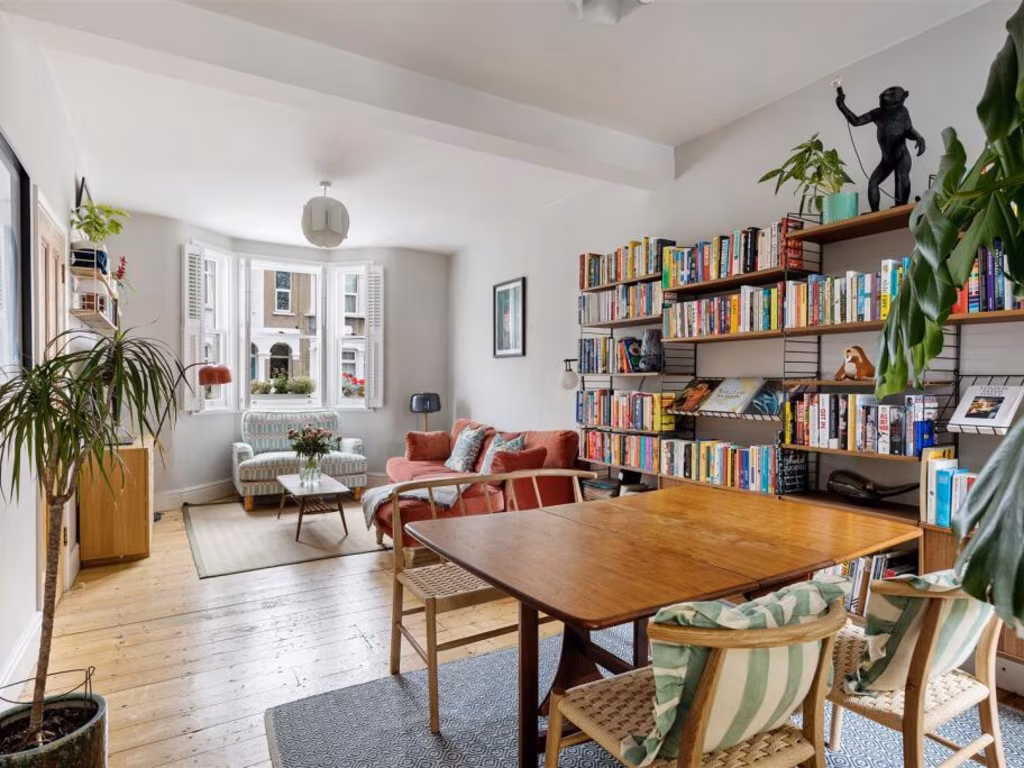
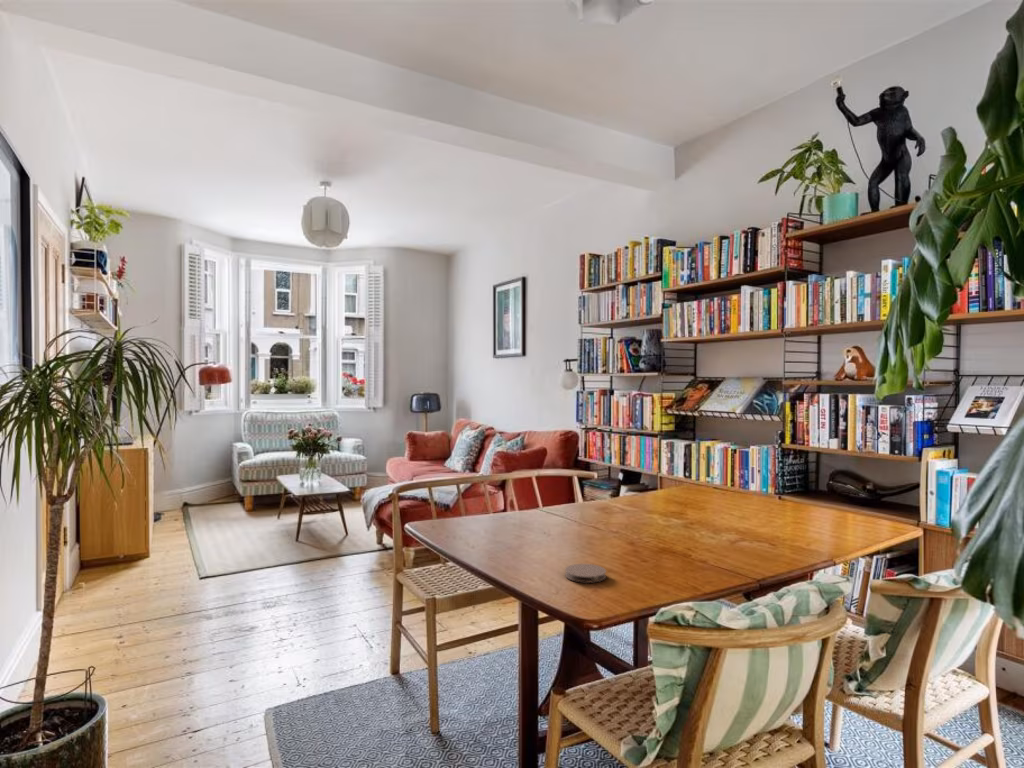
+ coaster [564,563,607,584]
